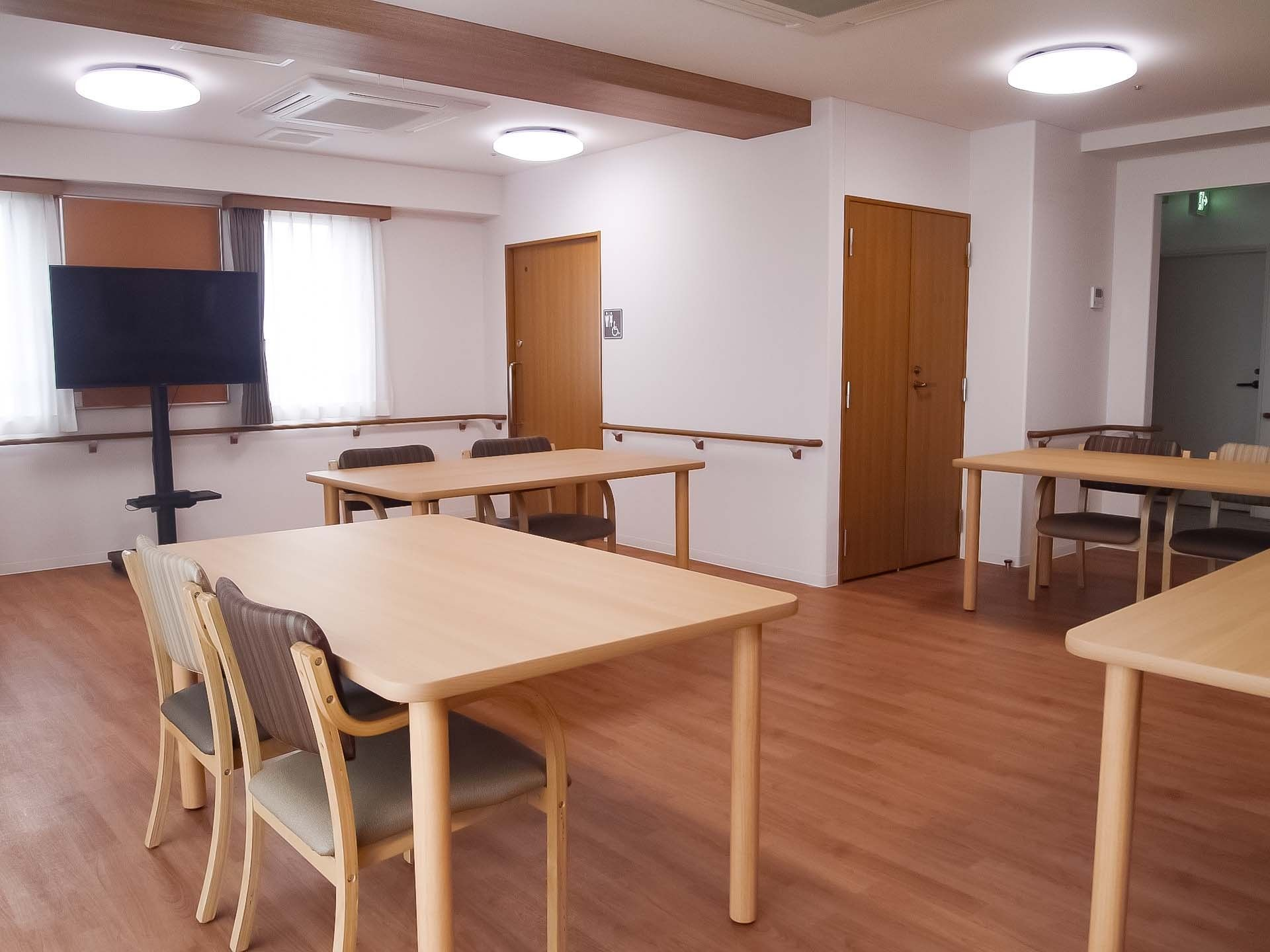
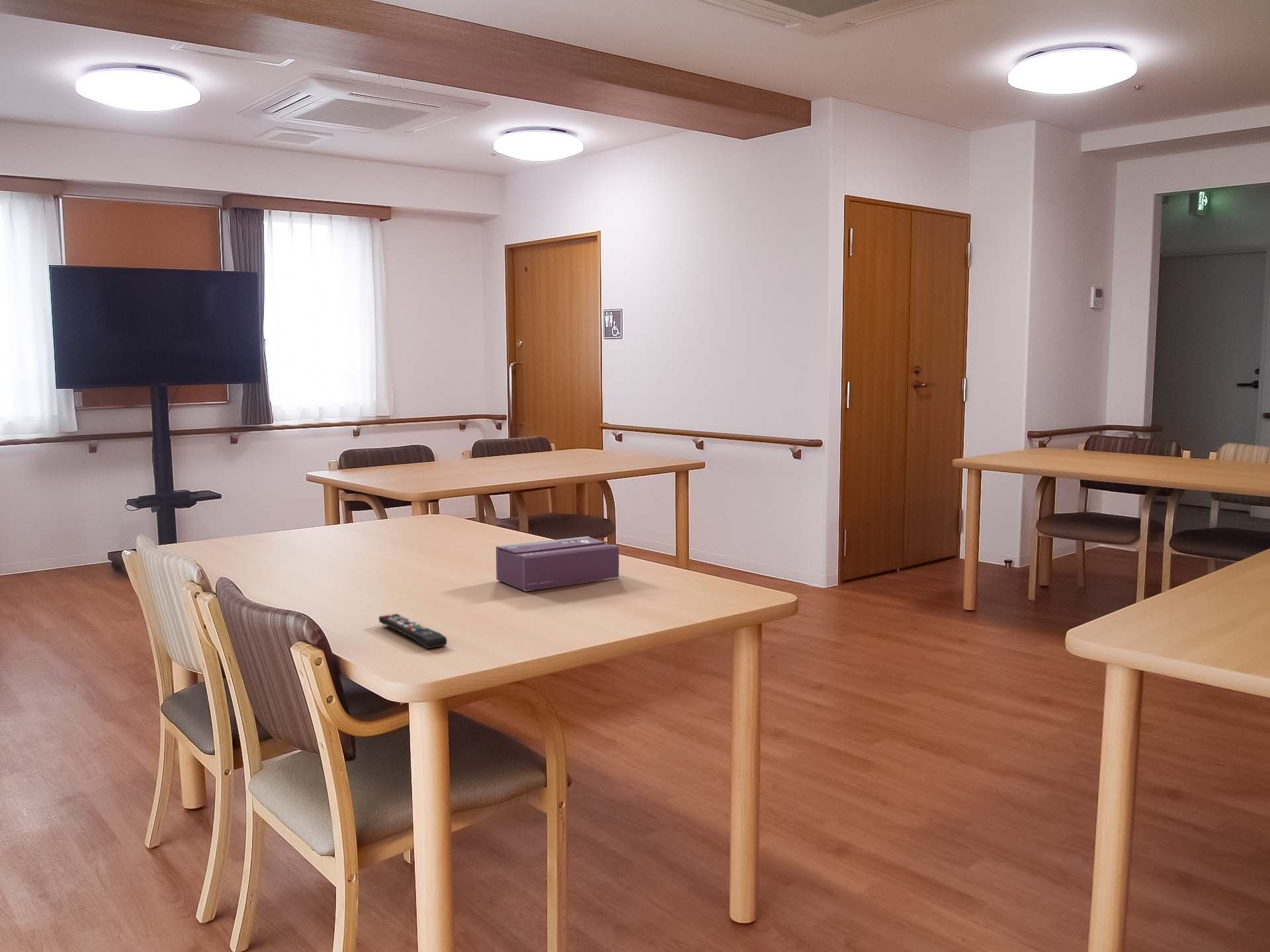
+ remote control [378,613,448,649]
+ tissue box [495,535,620,592]
